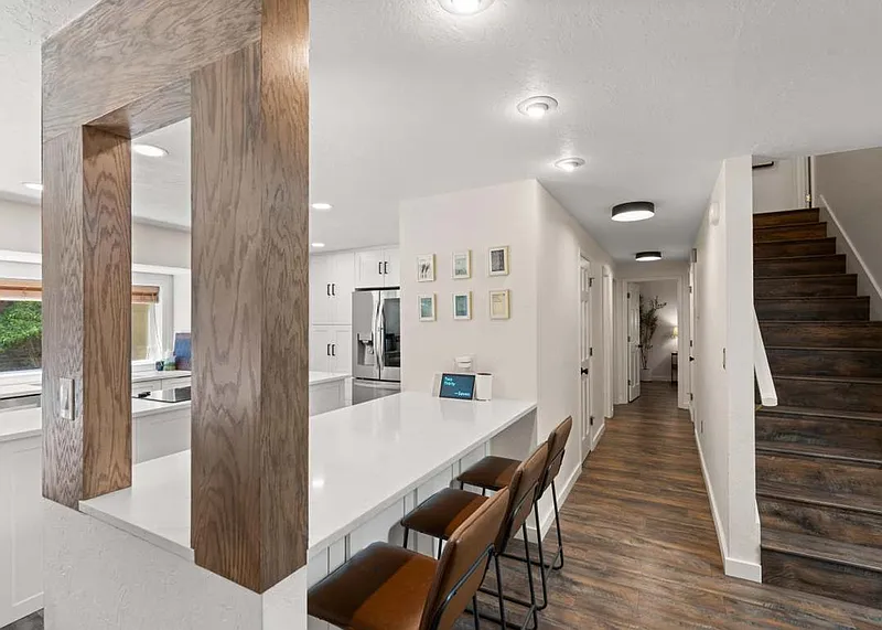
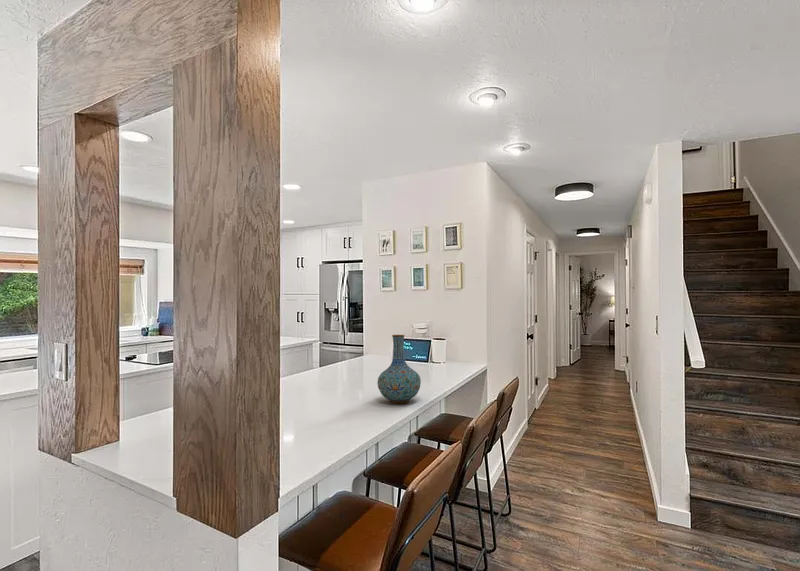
+ vase [376,334,422,404]
